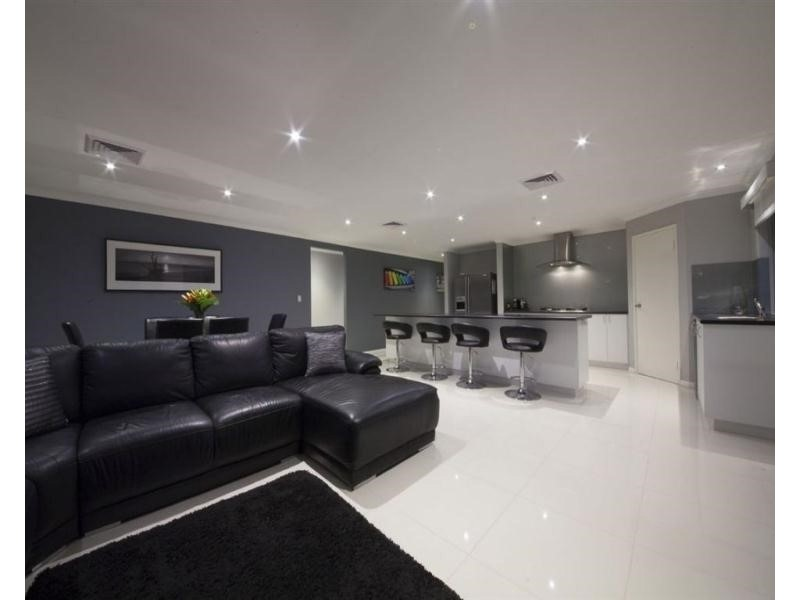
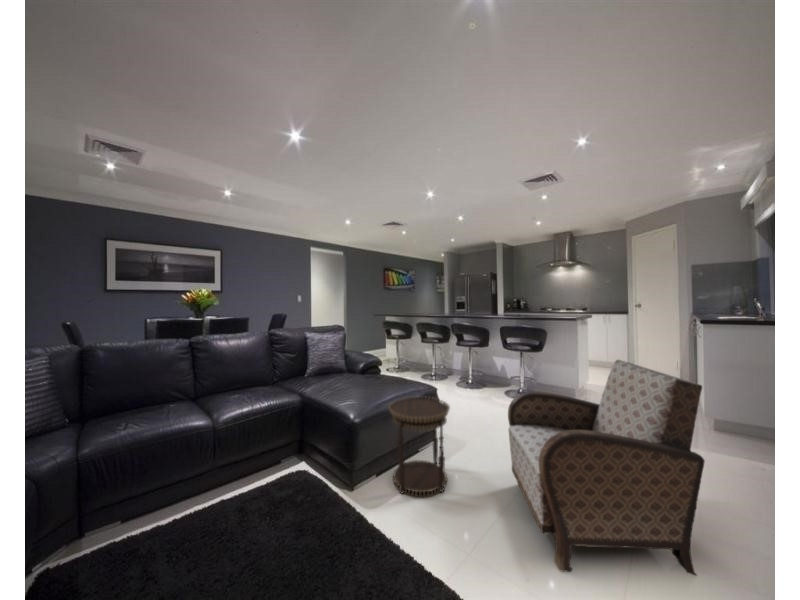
+ side table [387,395,451,497]
+ armchair [507,359,706,577]
